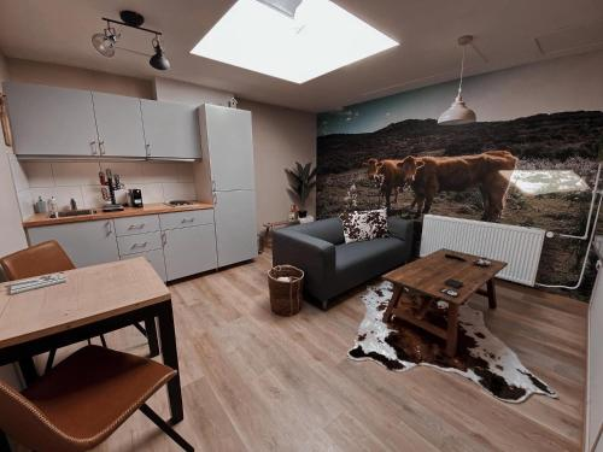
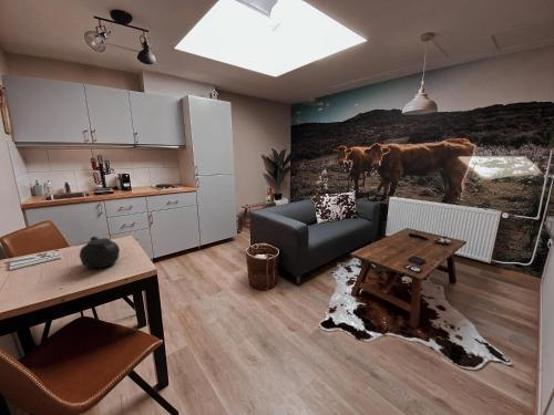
+ teapot [76,236,121,269]
